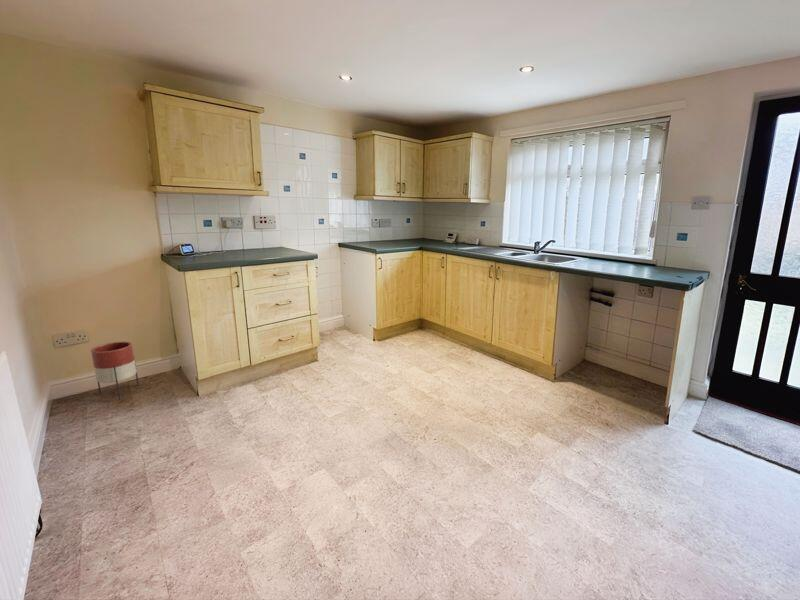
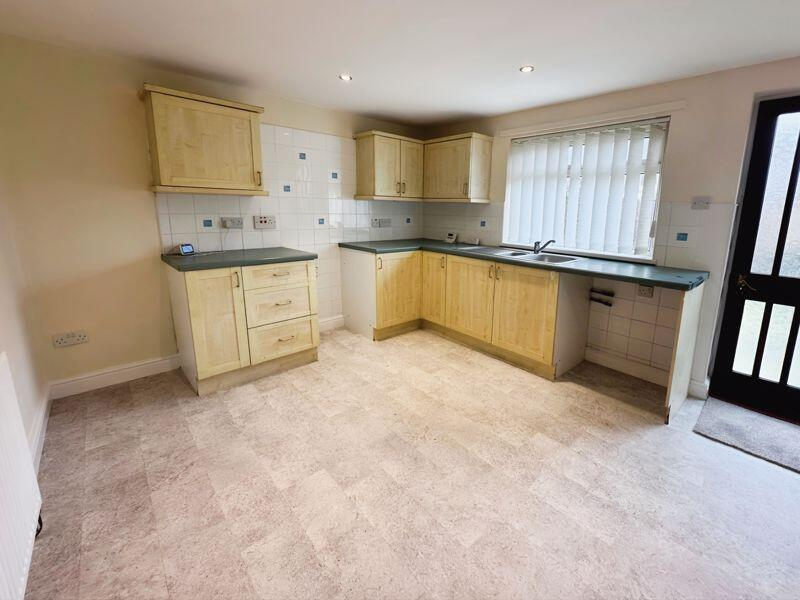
- planter [90,341,140,401]
